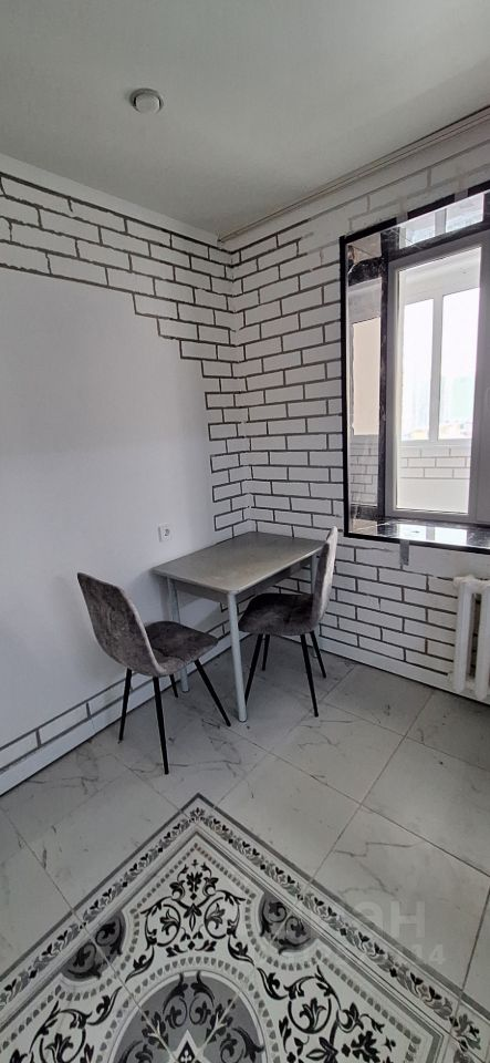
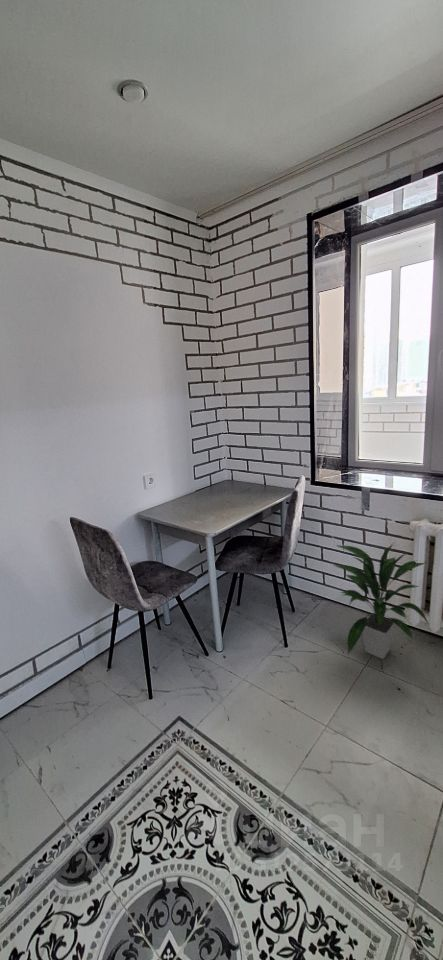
+ indoor plant [332,541,430,660]
